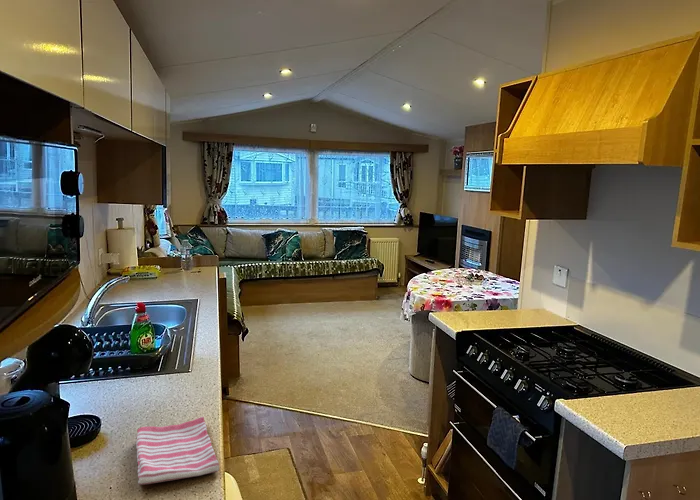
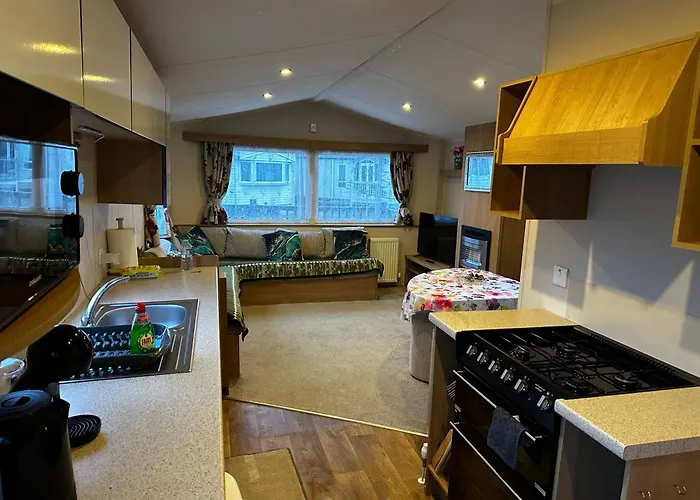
- dish towel [135,416,220,486]
